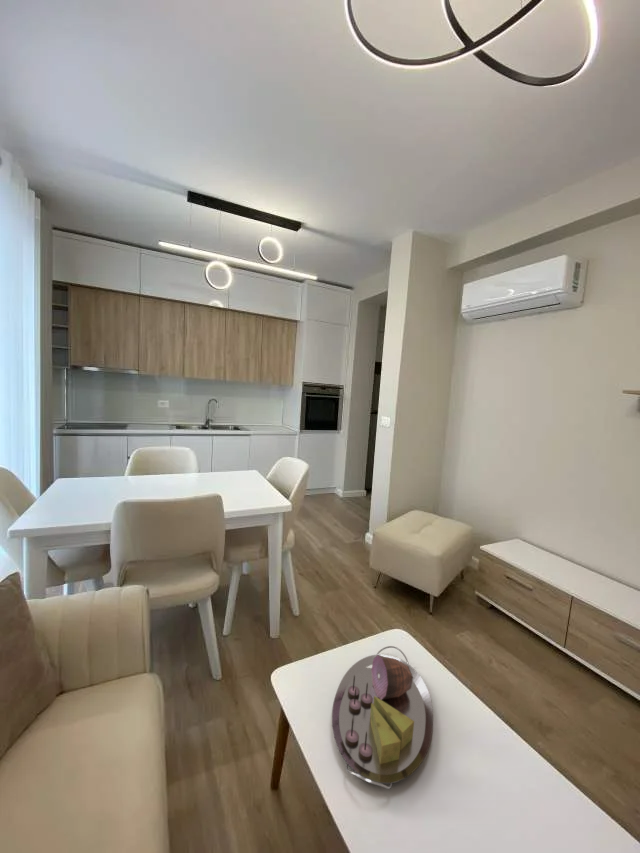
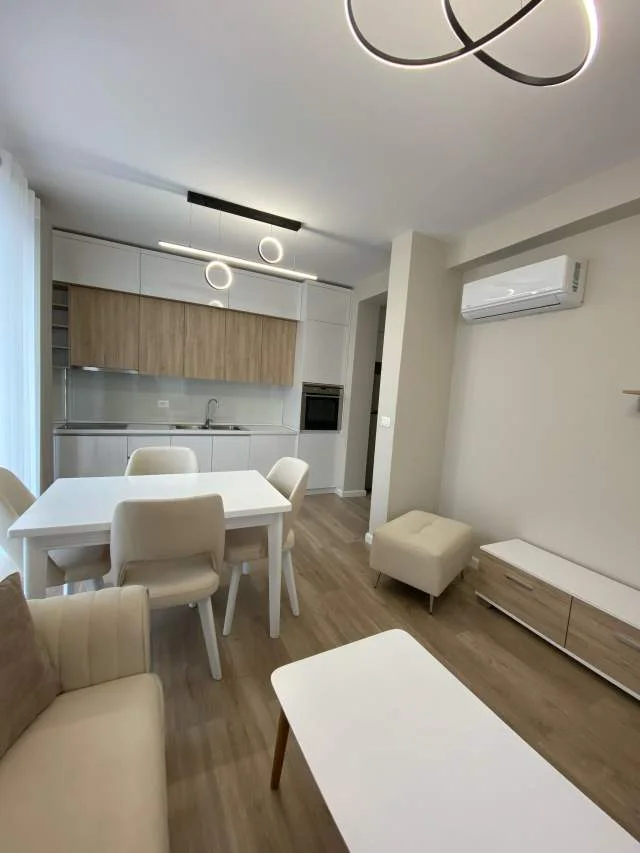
- serving tray [331,645,434,790]
